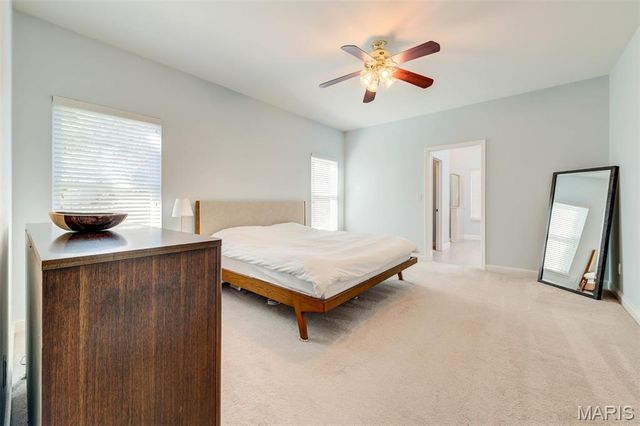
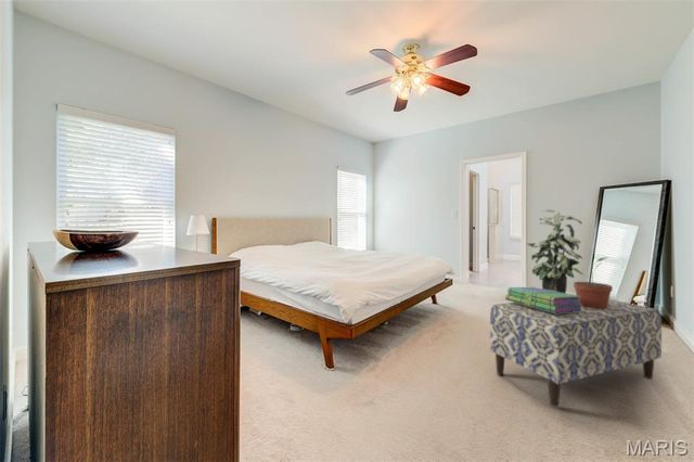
+ bench [489,294,663,408]
+ indoor plant [526,208,583,294]
+ potted plant [571,256,614,309]
+ stack of books [504,286,582,313]
